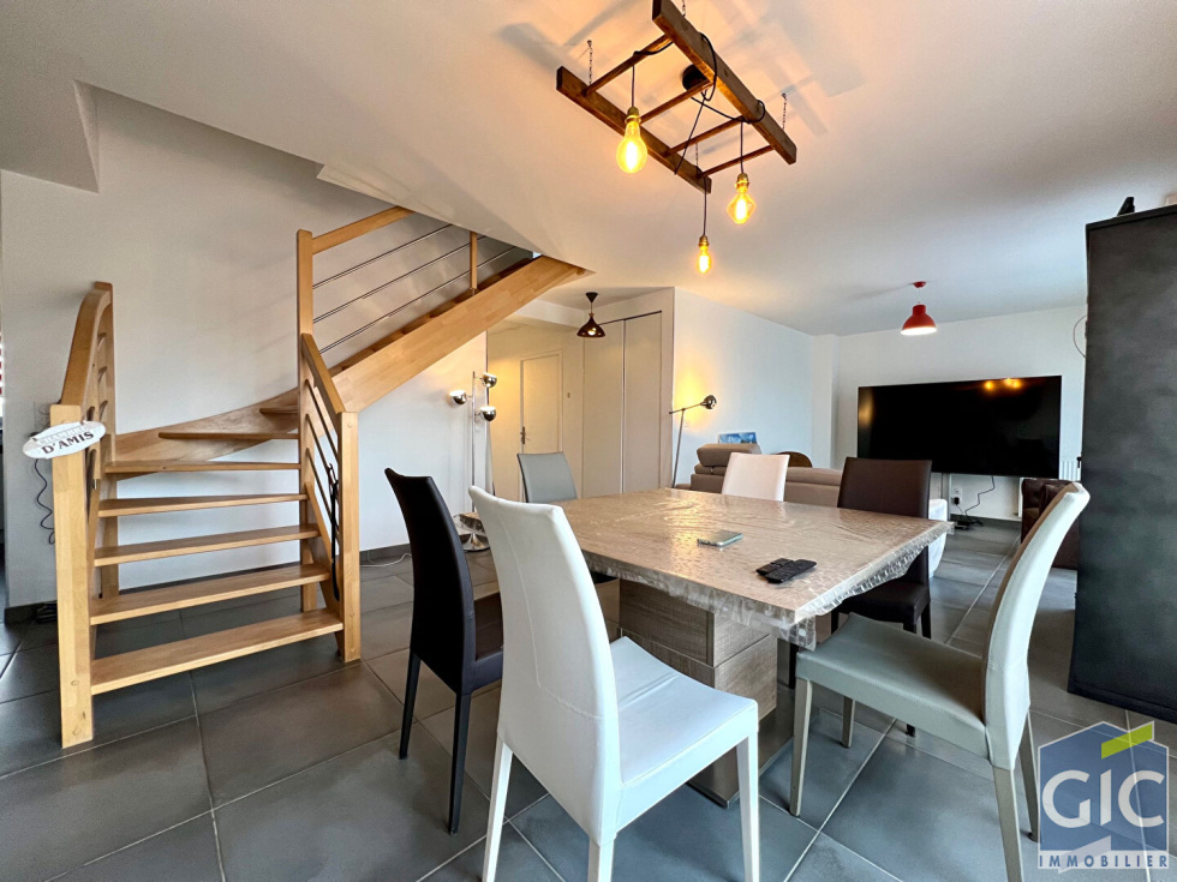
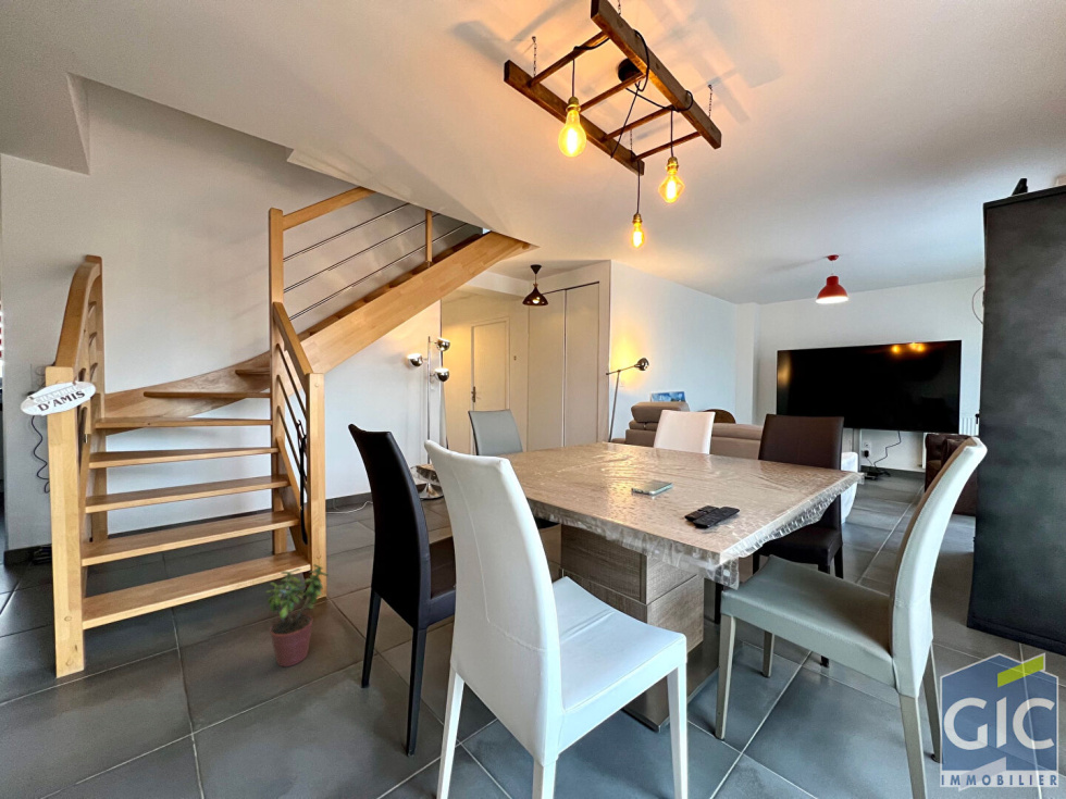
+ potted plant [264,563,330,667]
